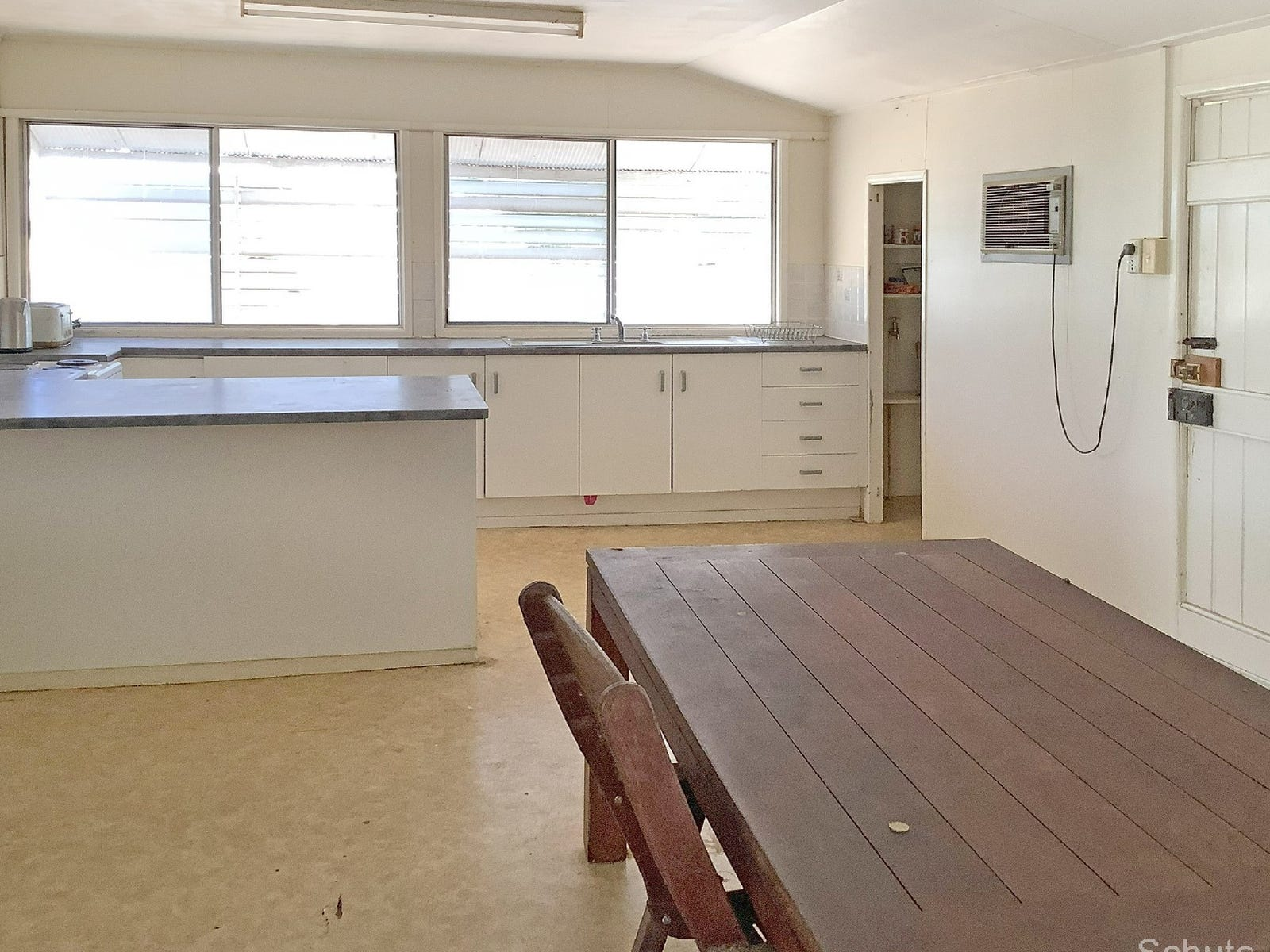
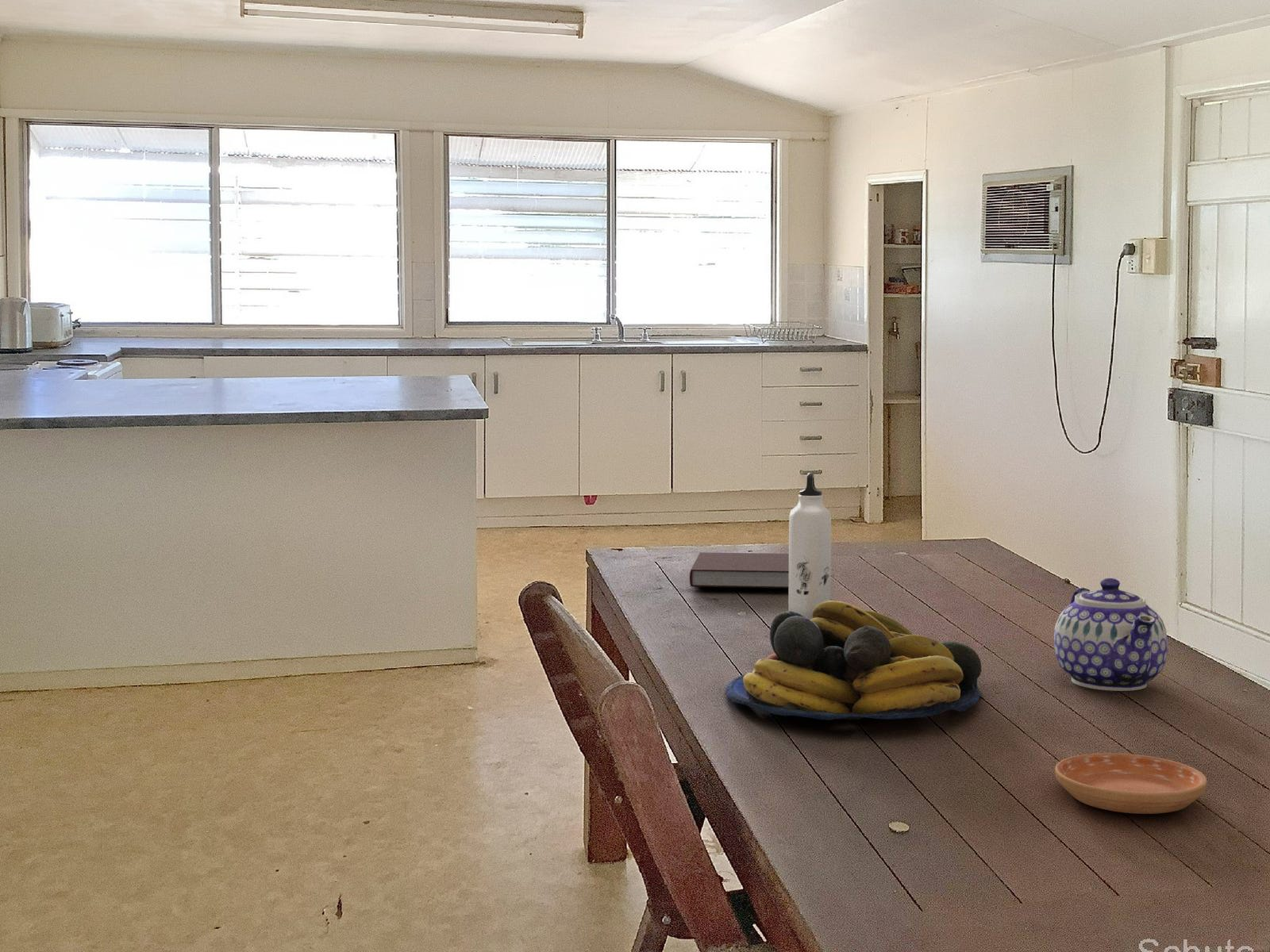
+ saucer [1054,753,1208,815]
+ notebook [689,551,789,589]
+ fruit bowl [725,600,983,721]
+ teapot [1053,578,1168,692]
+ water bottle [787,472,832,620]
